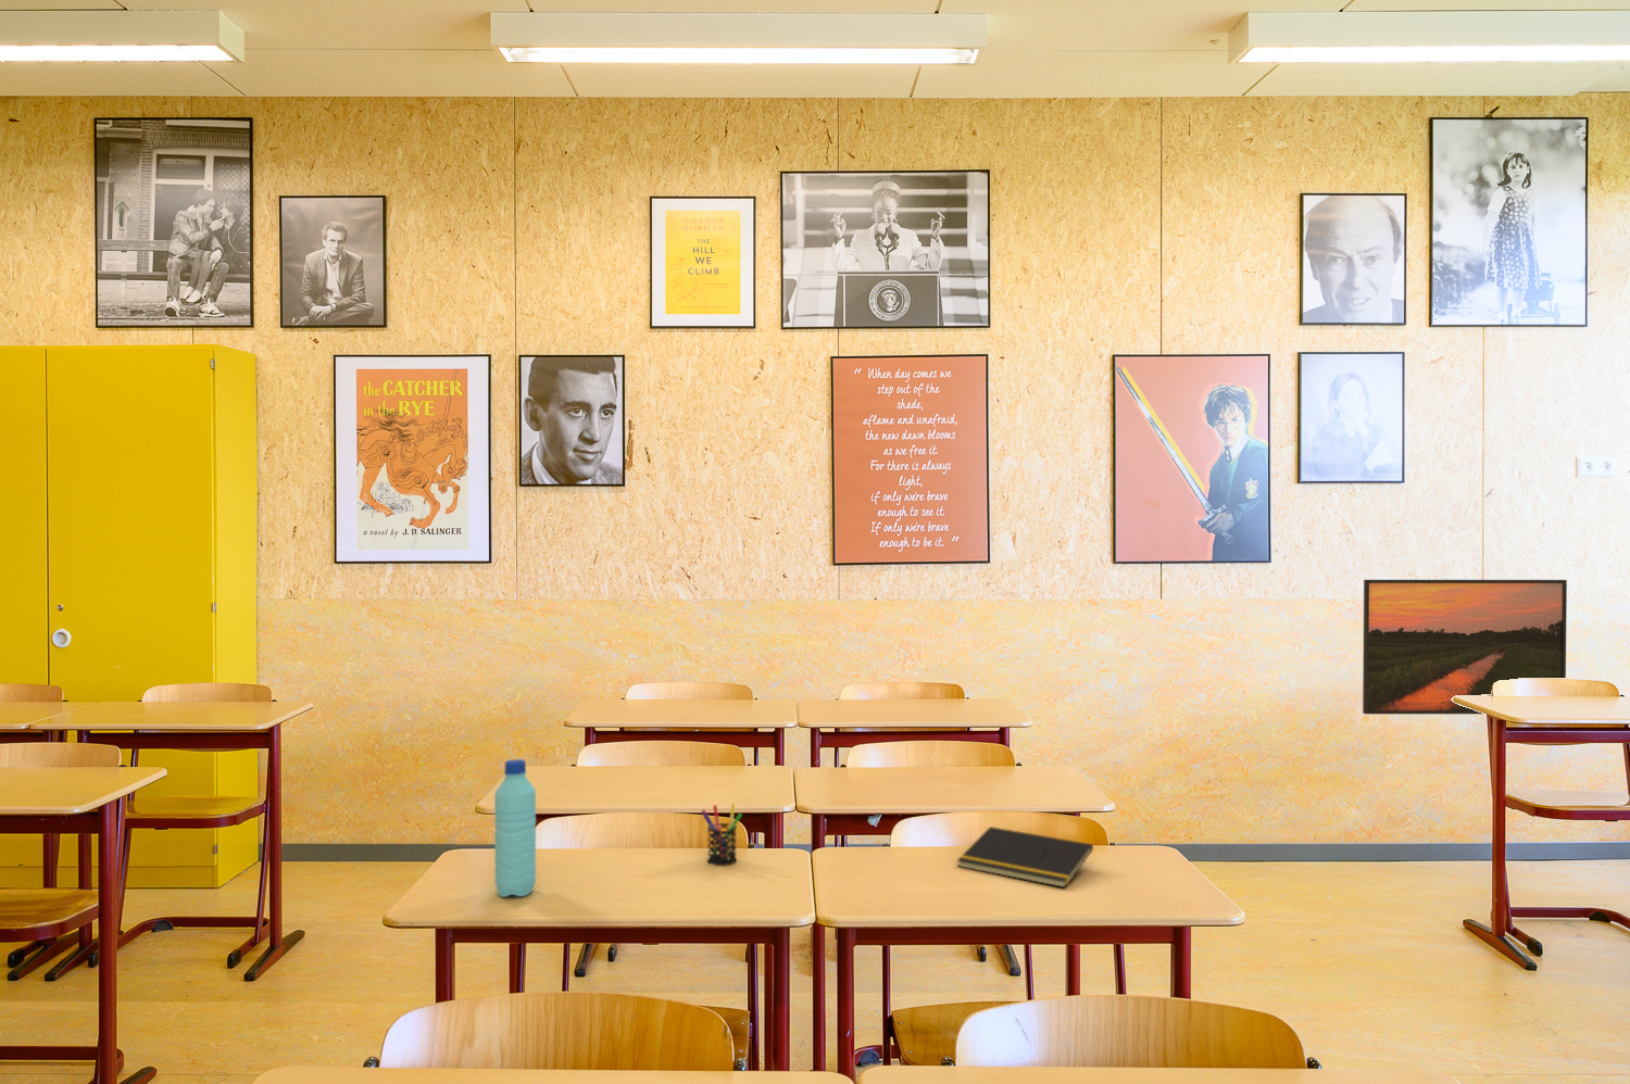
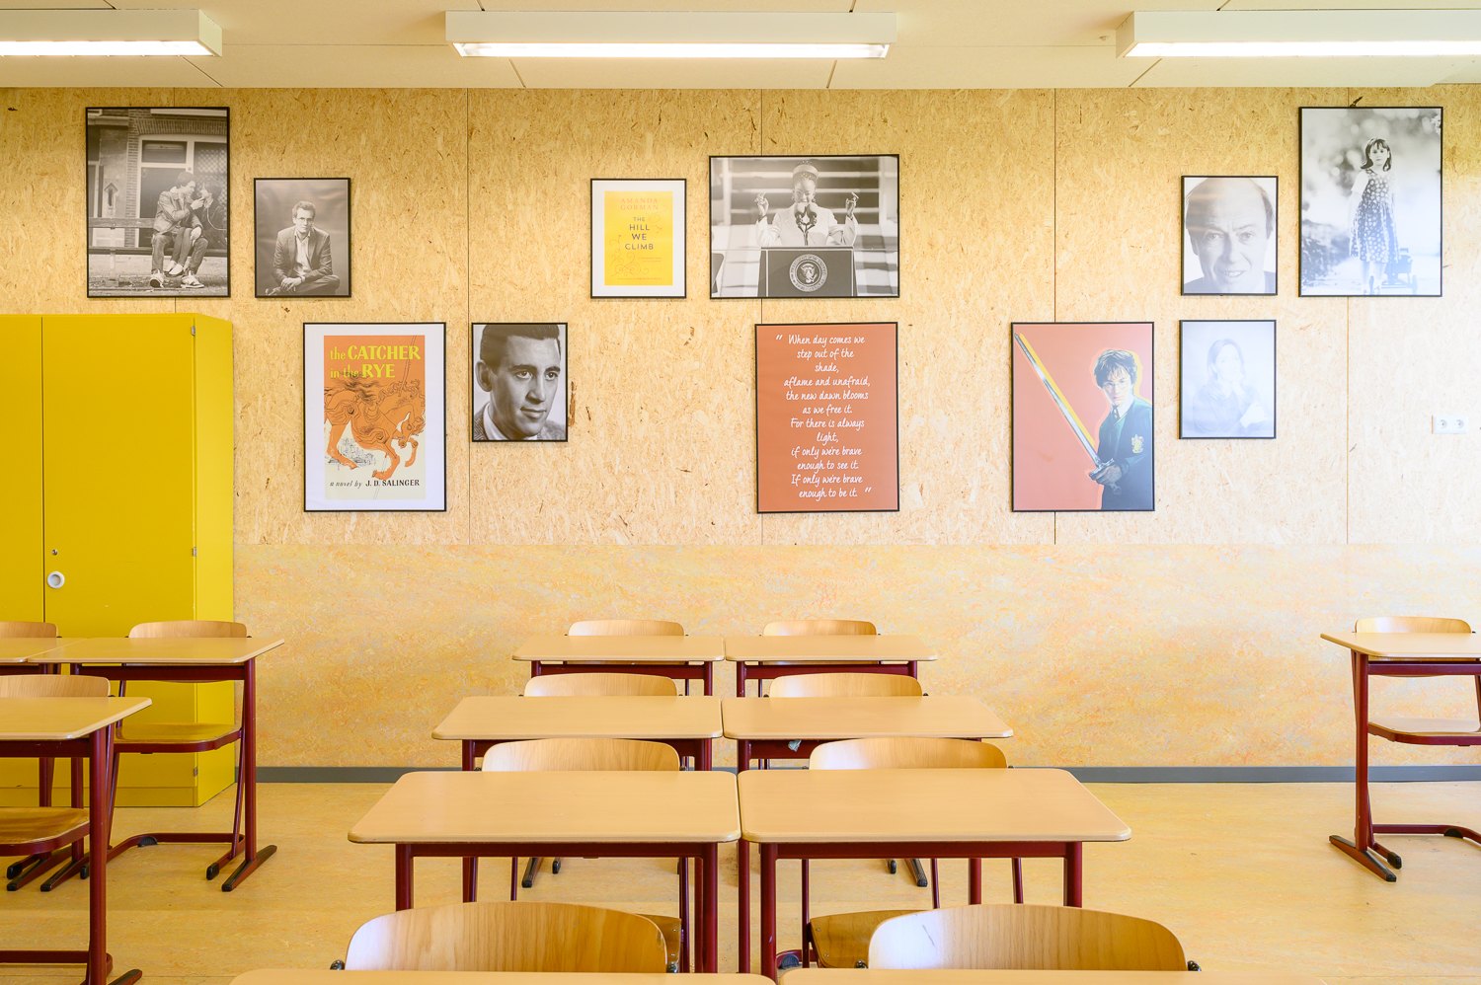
- pen holder [699,802,743,866]
- notepad [956,825,1094,888]
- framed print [1361,580,1568,715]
- water bottle [494,759,537,898]
